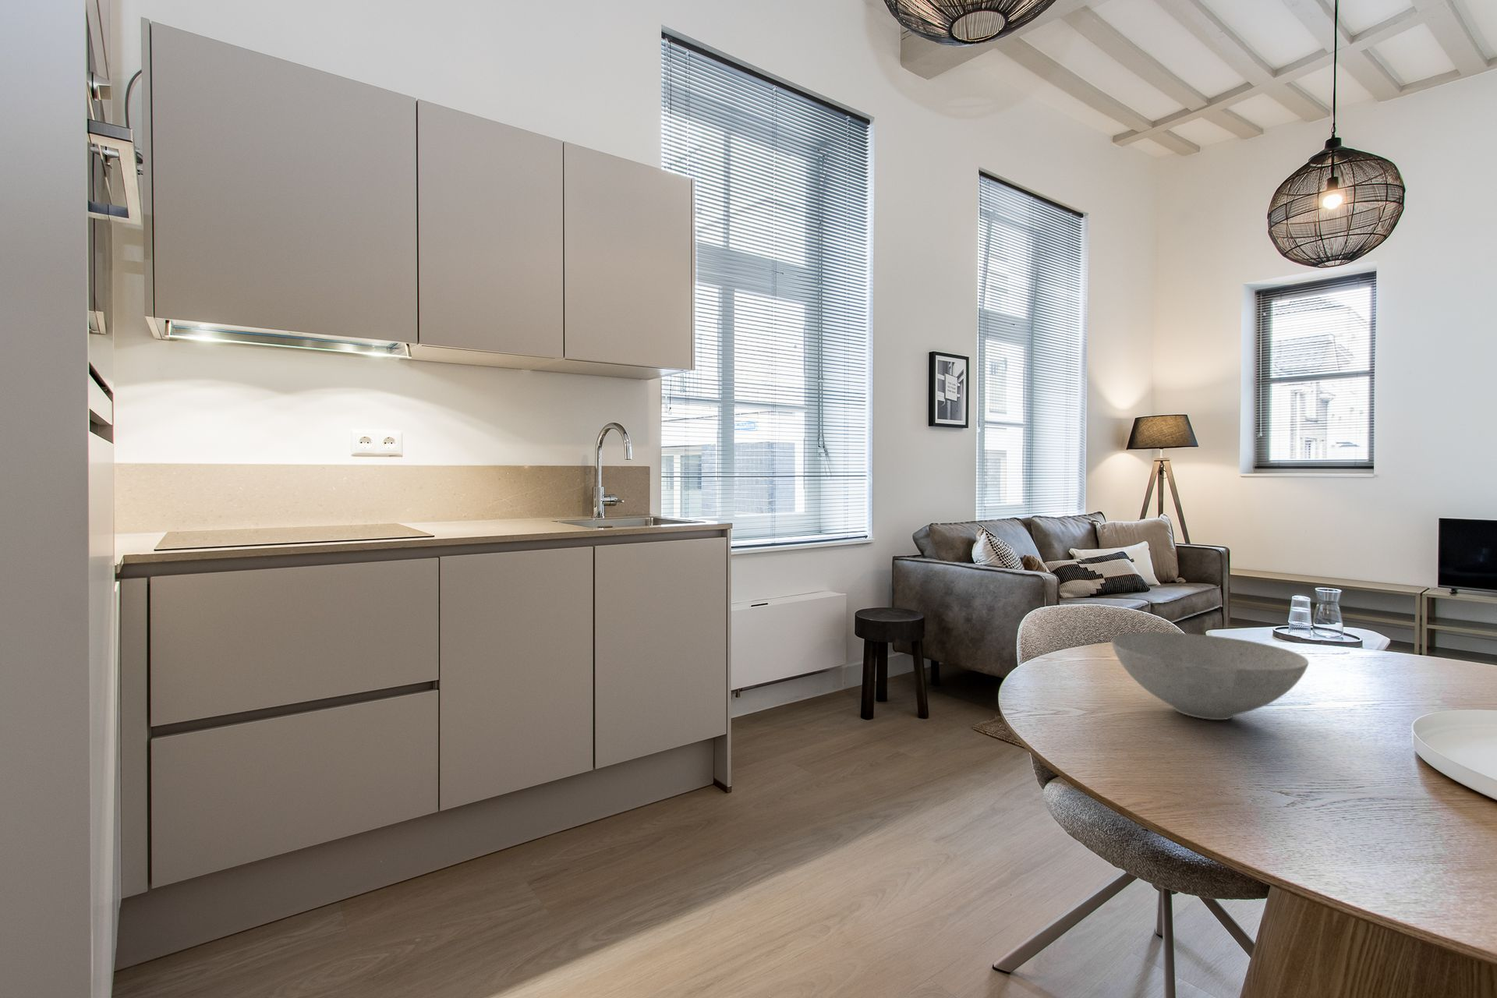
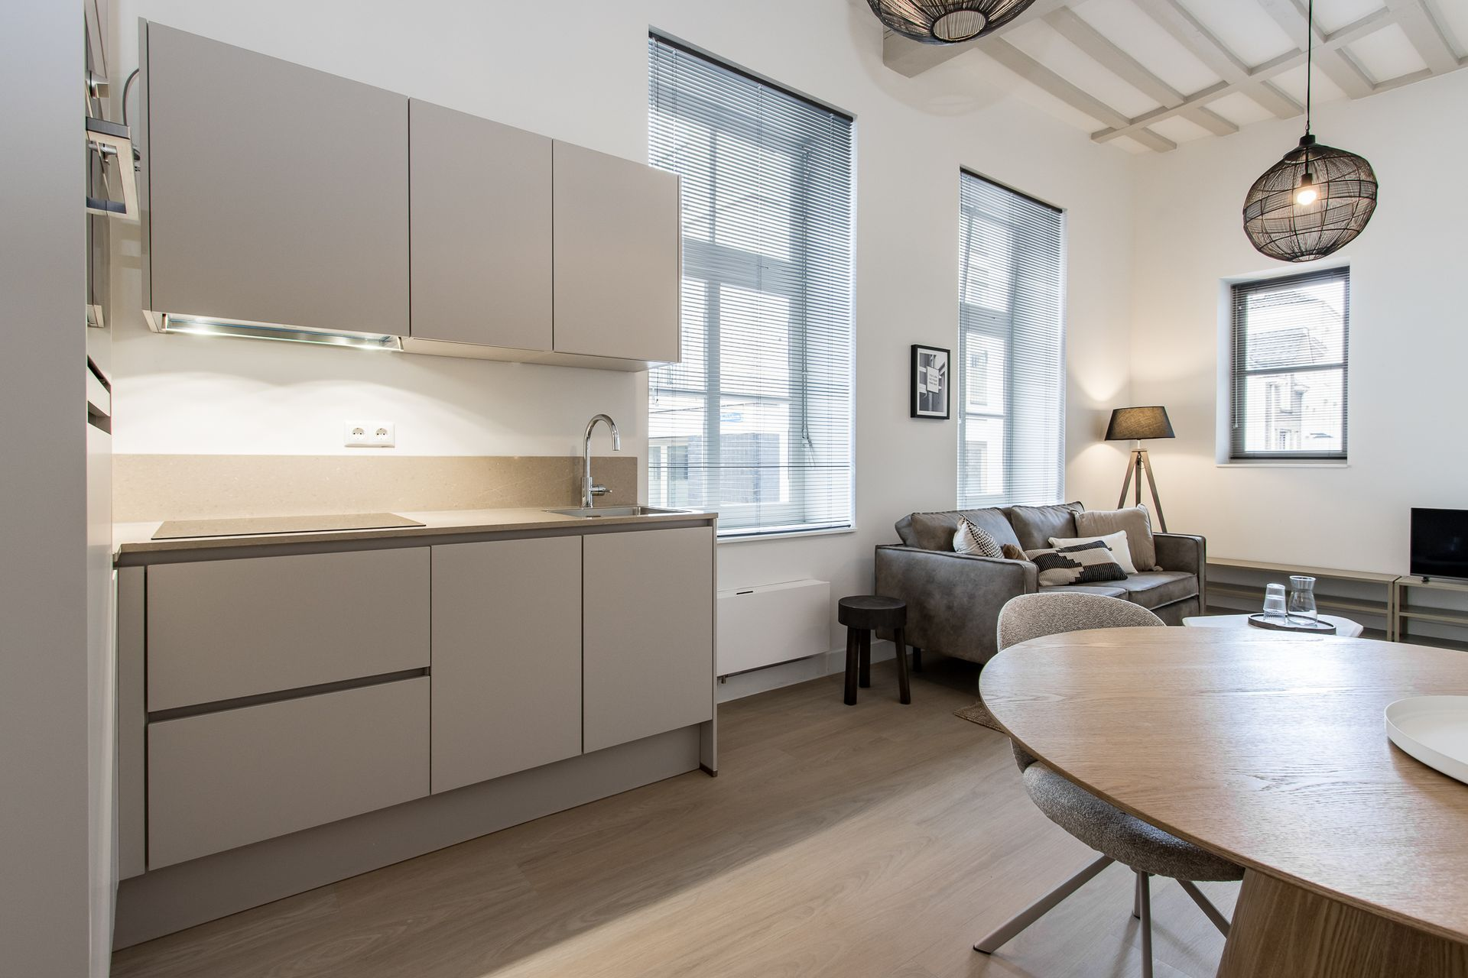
- bowl [1110,632,1309,721]
